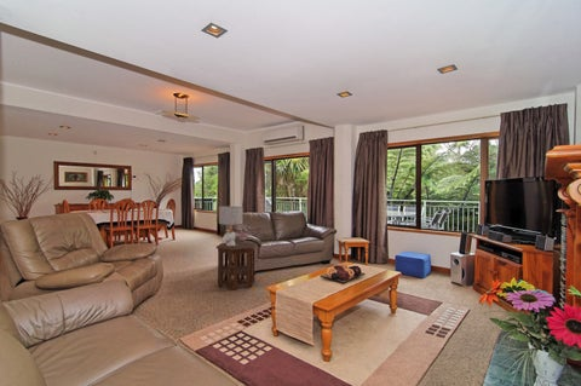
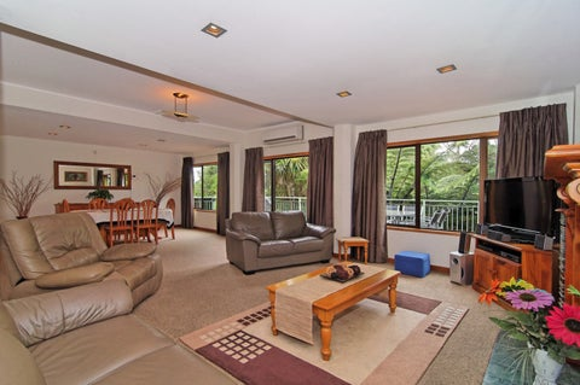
- lamp [218,206,243,246]
- side table [214,241,258,290]
